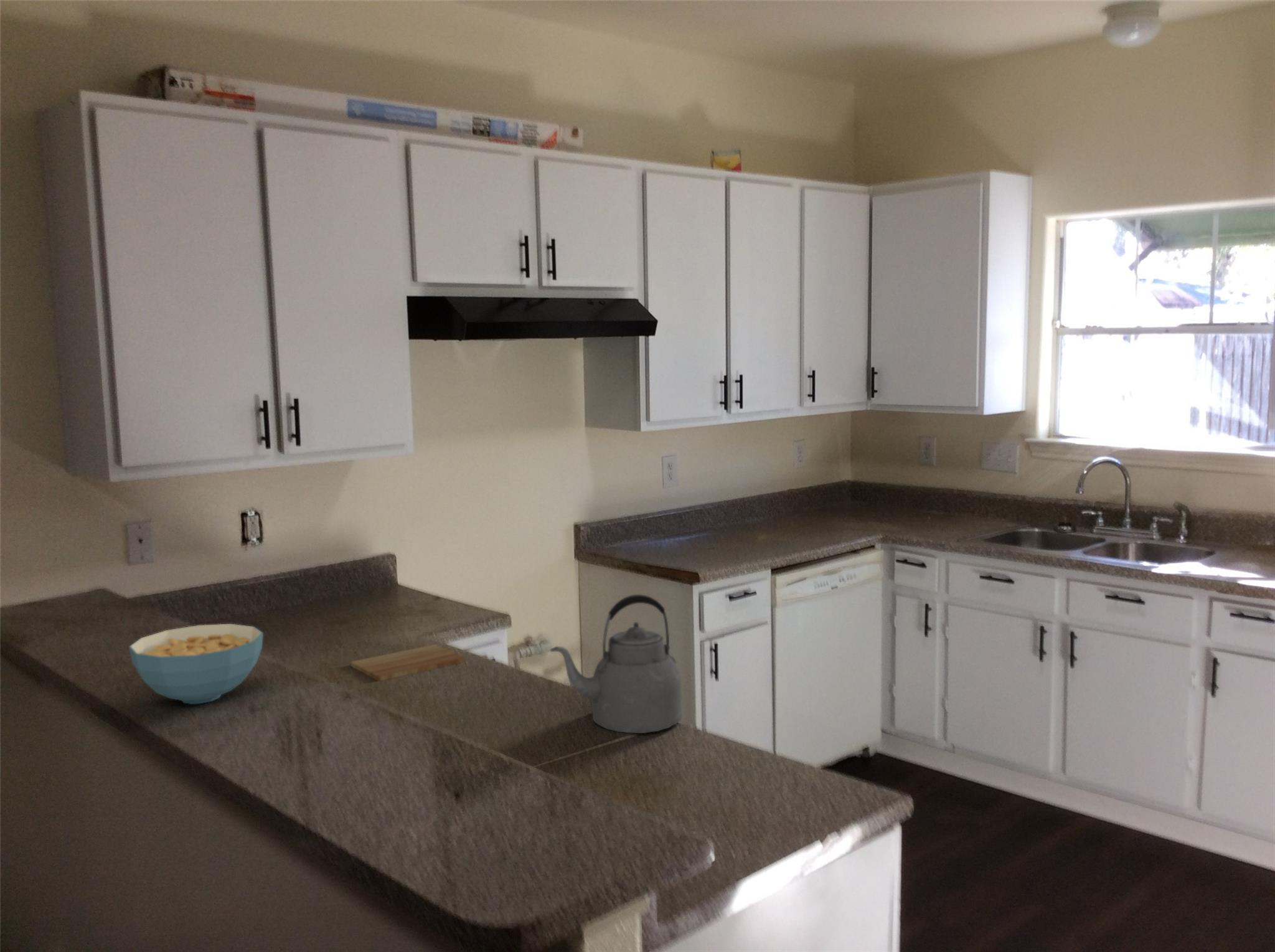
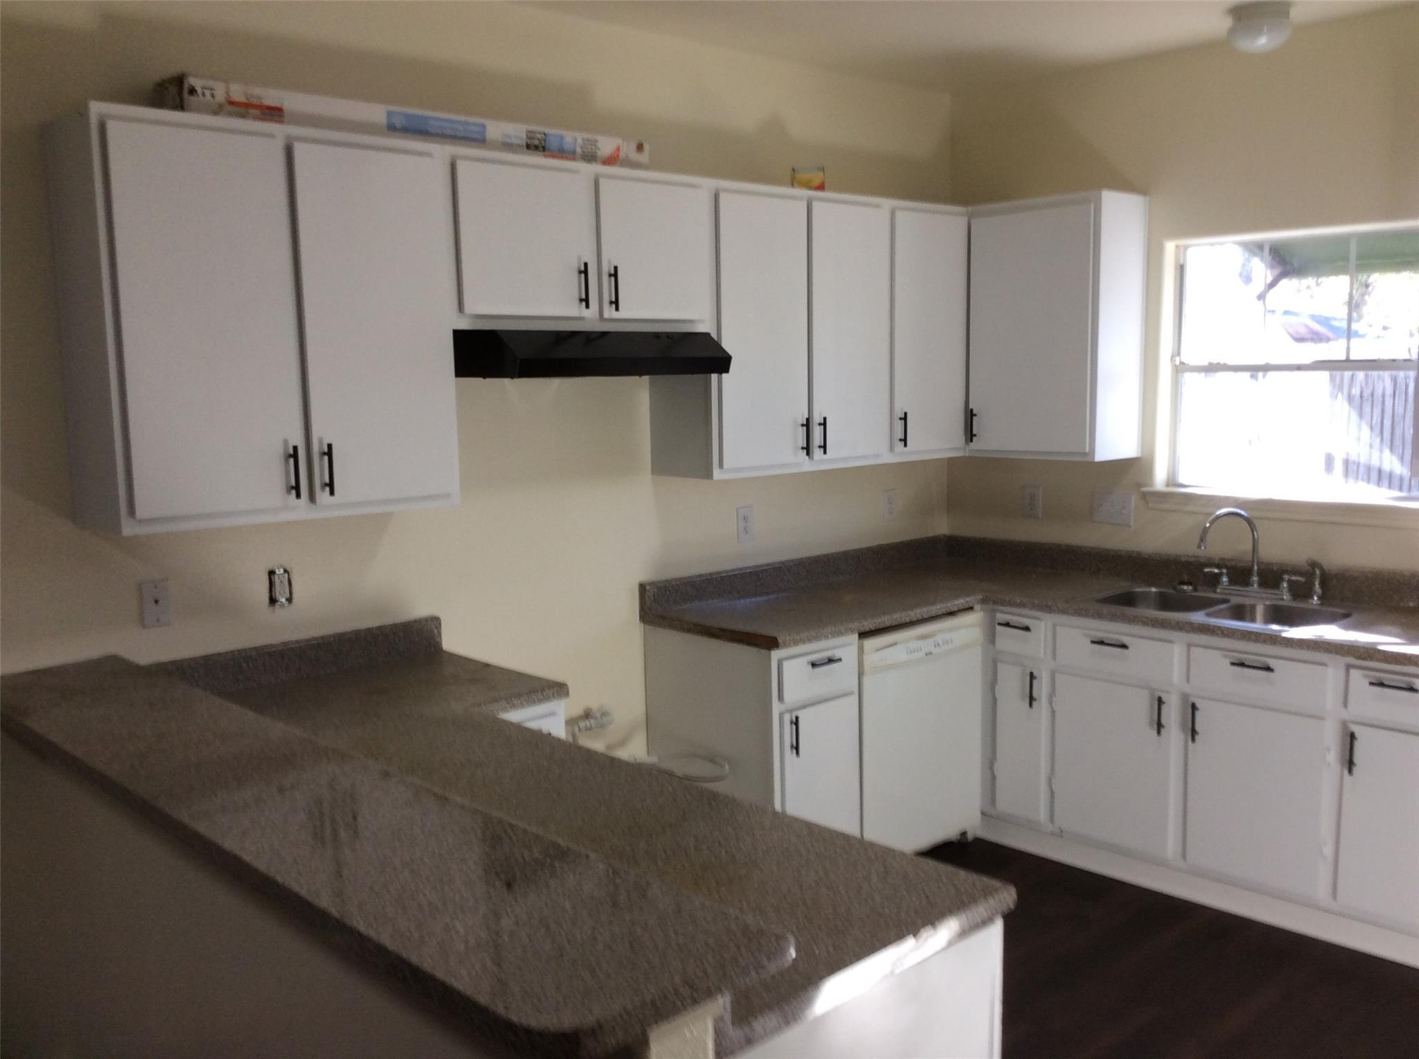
- cereal bowl [128,623,264,705]
- kettle [549,594,683,734]
- cutting board [350,644,466,682]
